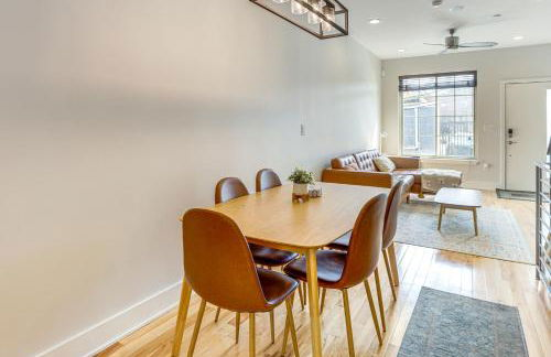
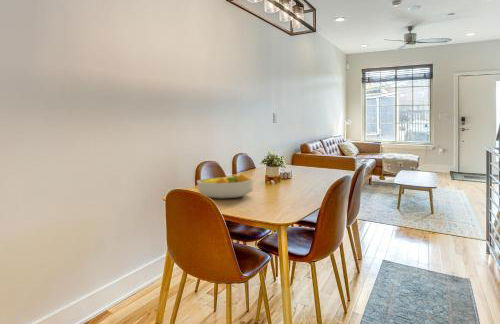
+ fruit bowl [196,172,255,200]
